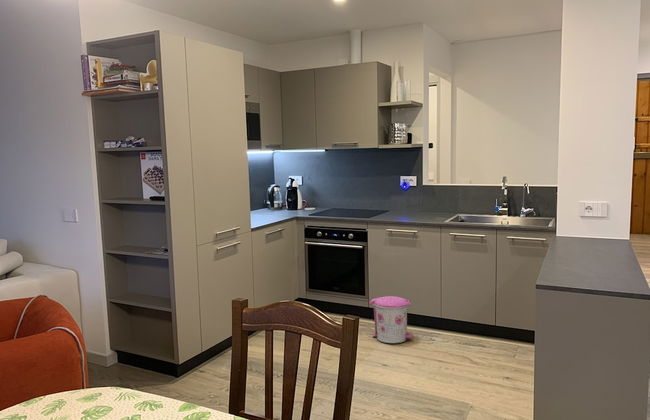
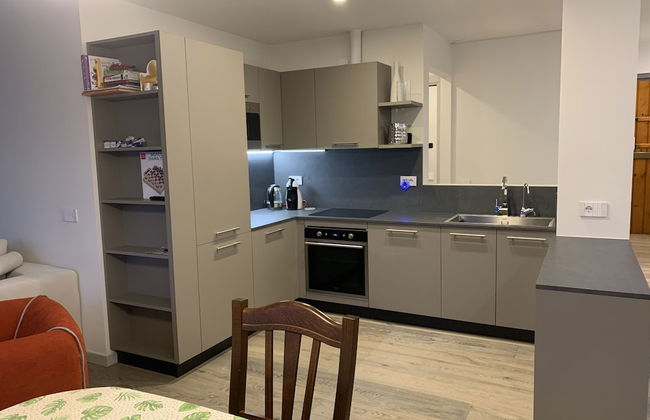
- trash can [369,295,414,344]
